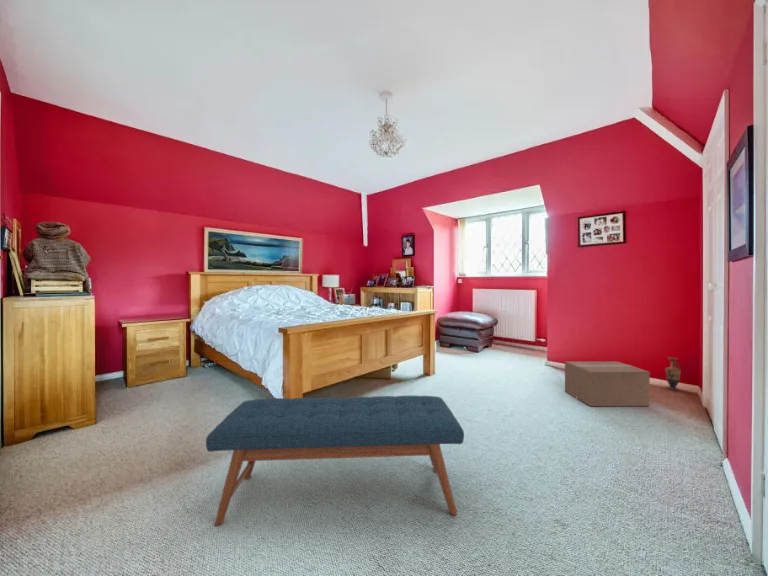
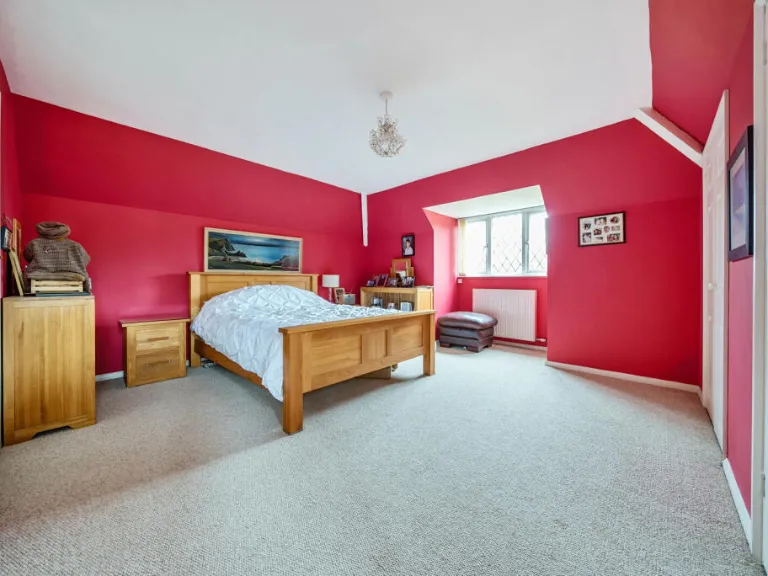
- bench [205,395,465,526]
- vase [664,357,682,392]
- cardboard box [564,361,651,407]
